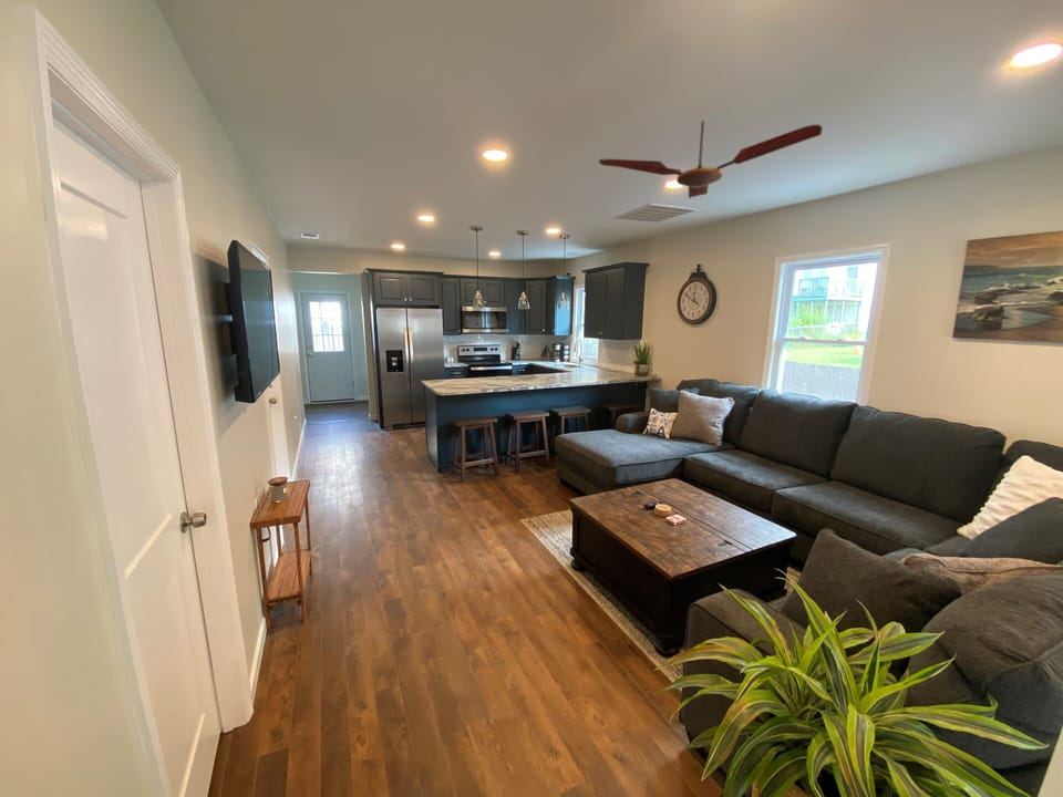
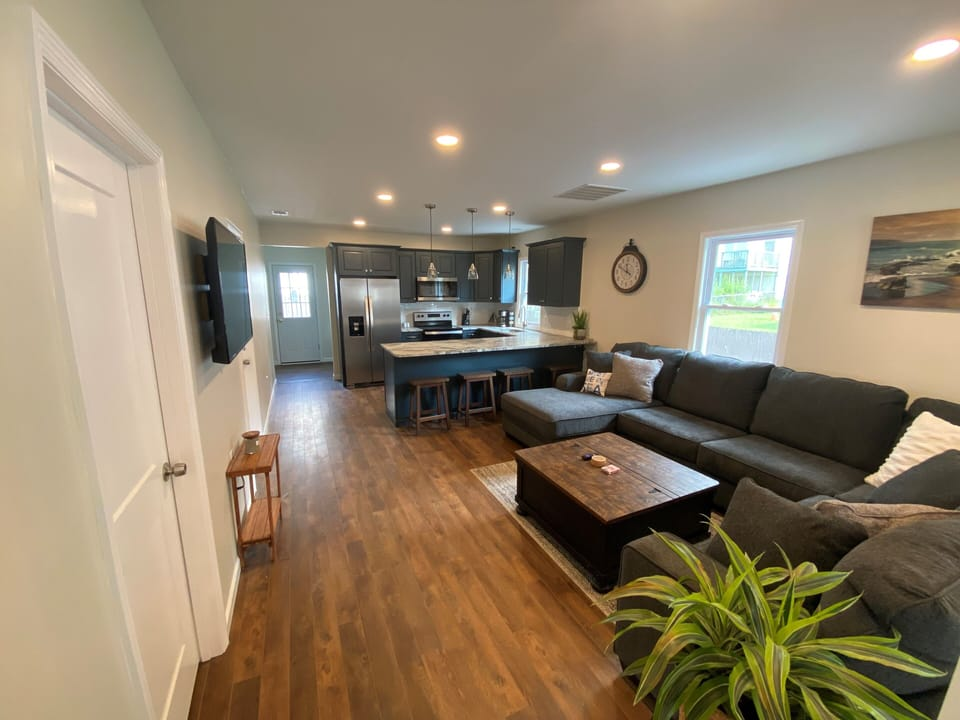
- ceiling fan [598,120,823,199]
